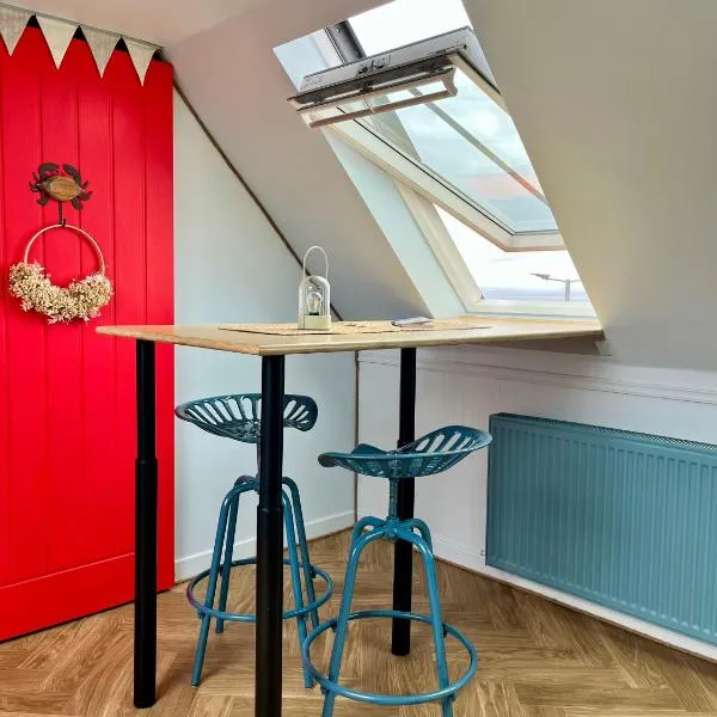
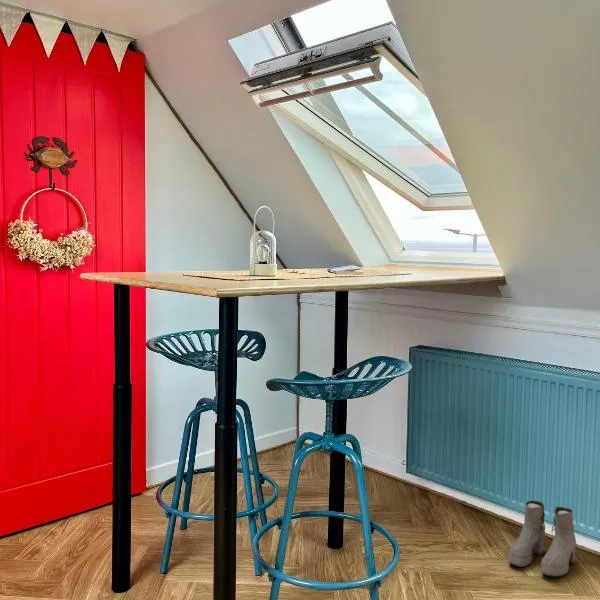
+ boots [507,500,577,578]
